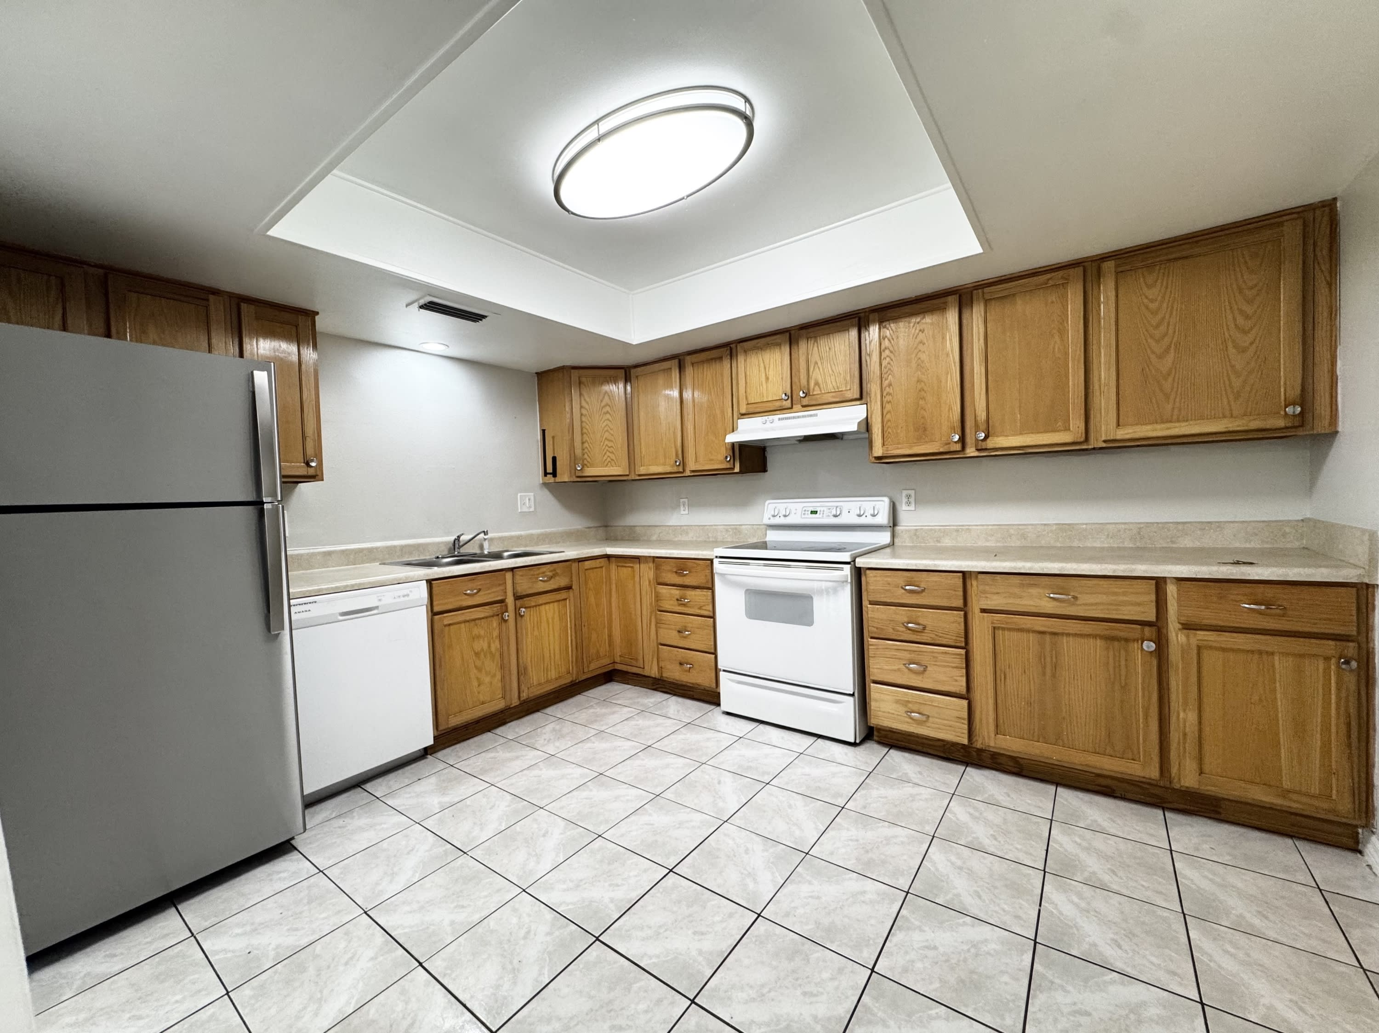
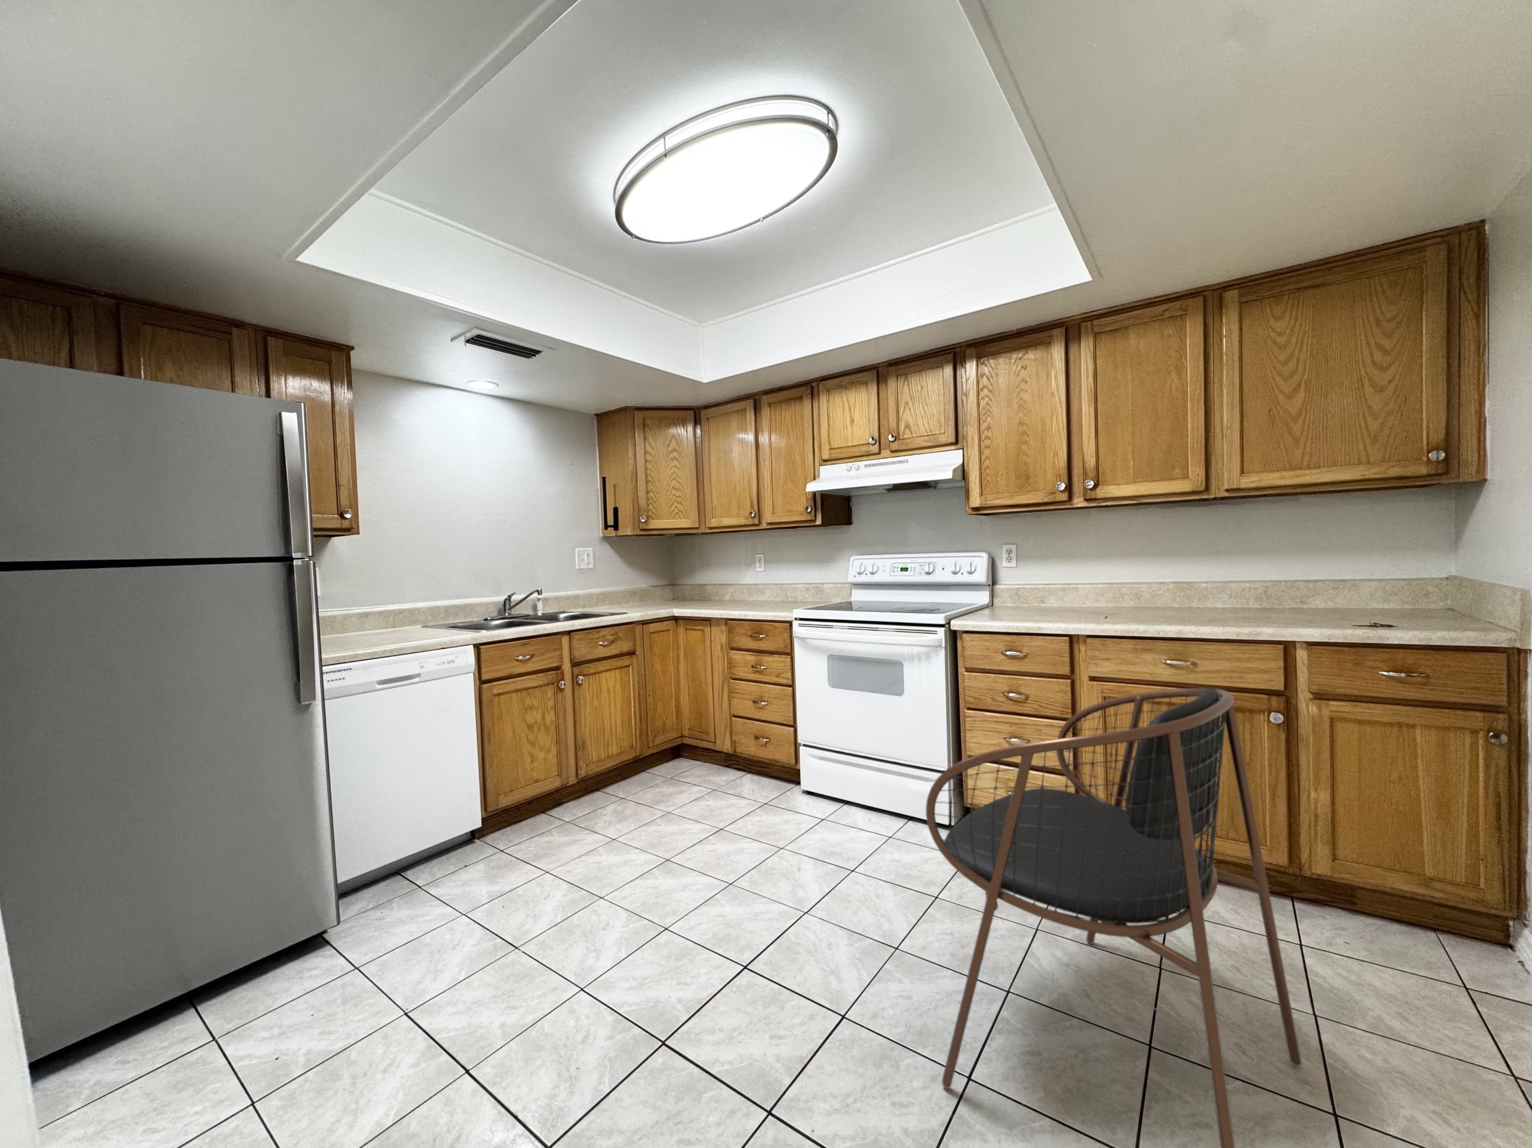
+ dining chair [925,687,1303,1148]
